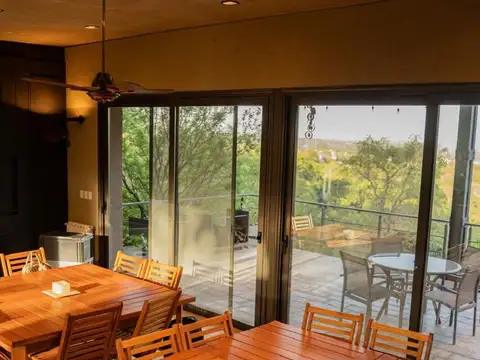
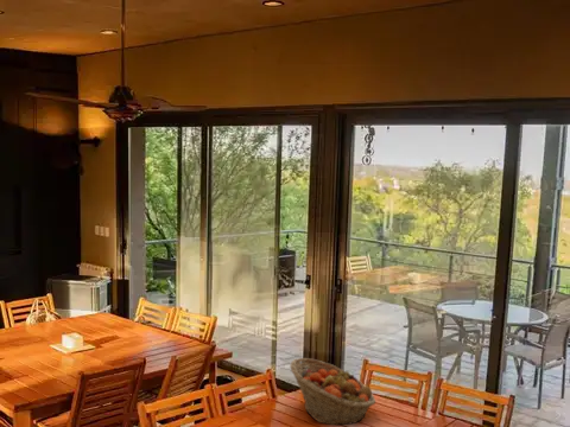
+ fruit basket [289,357,376,427]
